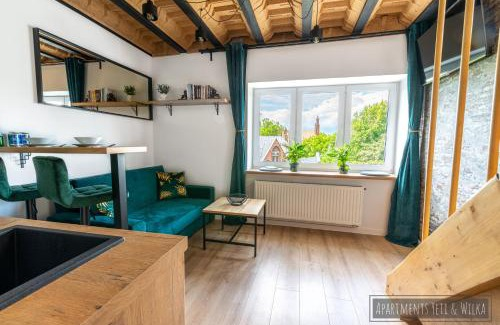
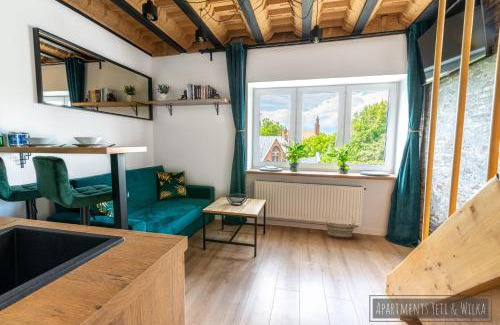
+ basket [325,209,356,239]
